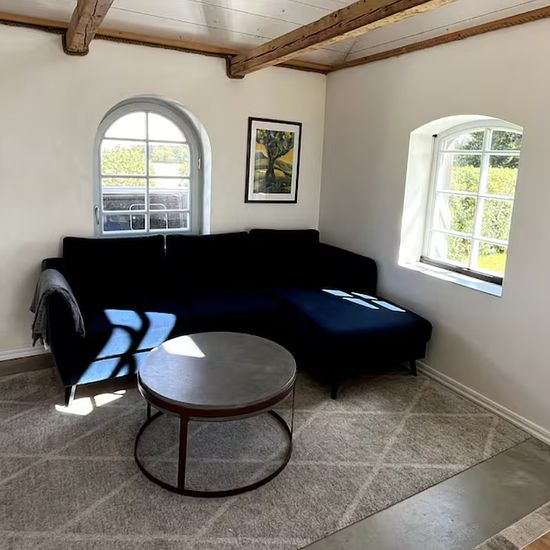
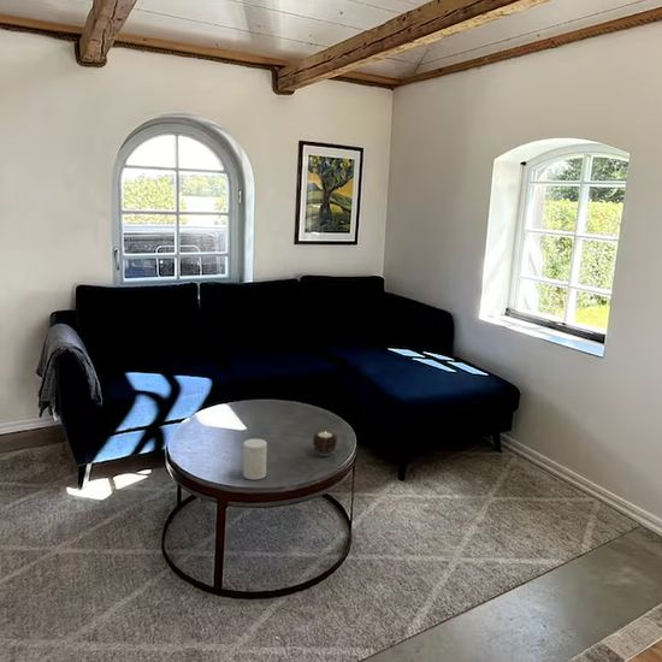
+ candle [312,430,338,456]
+ cup [242,438,268,480]
